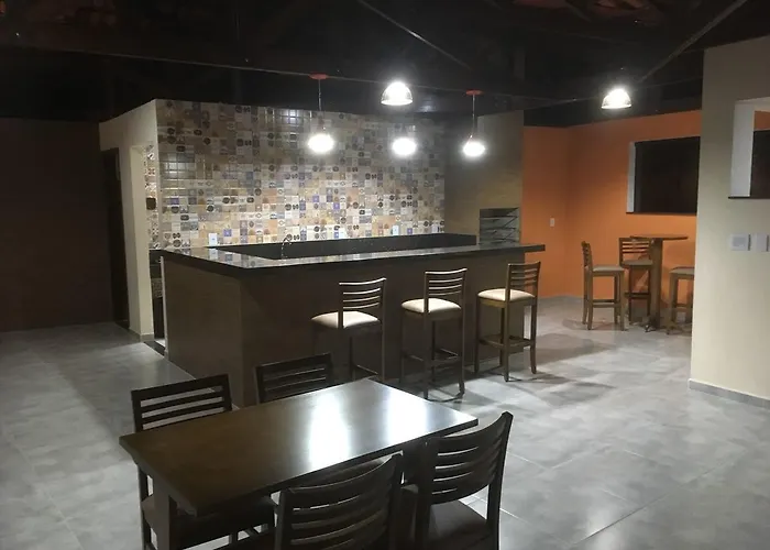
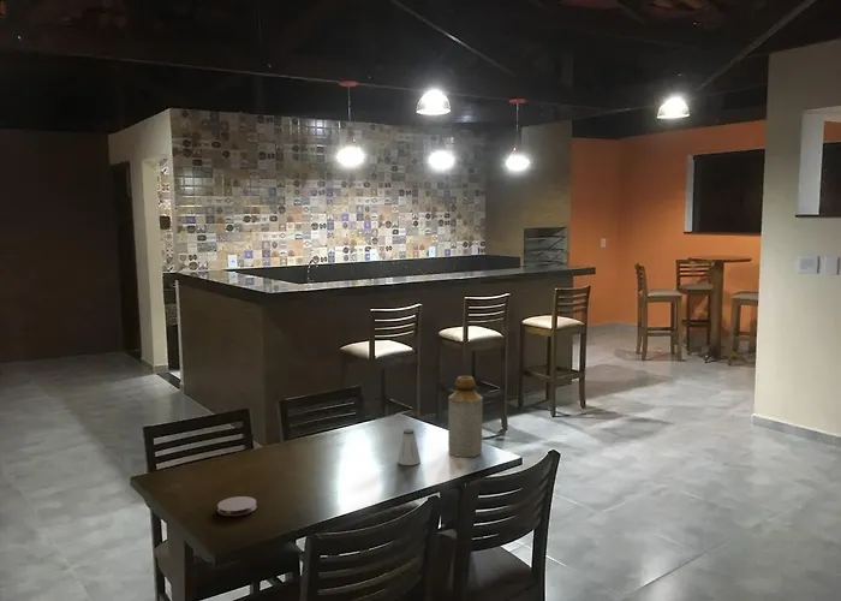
+ coaster [216,495,257,517]
+ saltshaker [396,428,422,466]
+ bottle [447,375,484,458]
